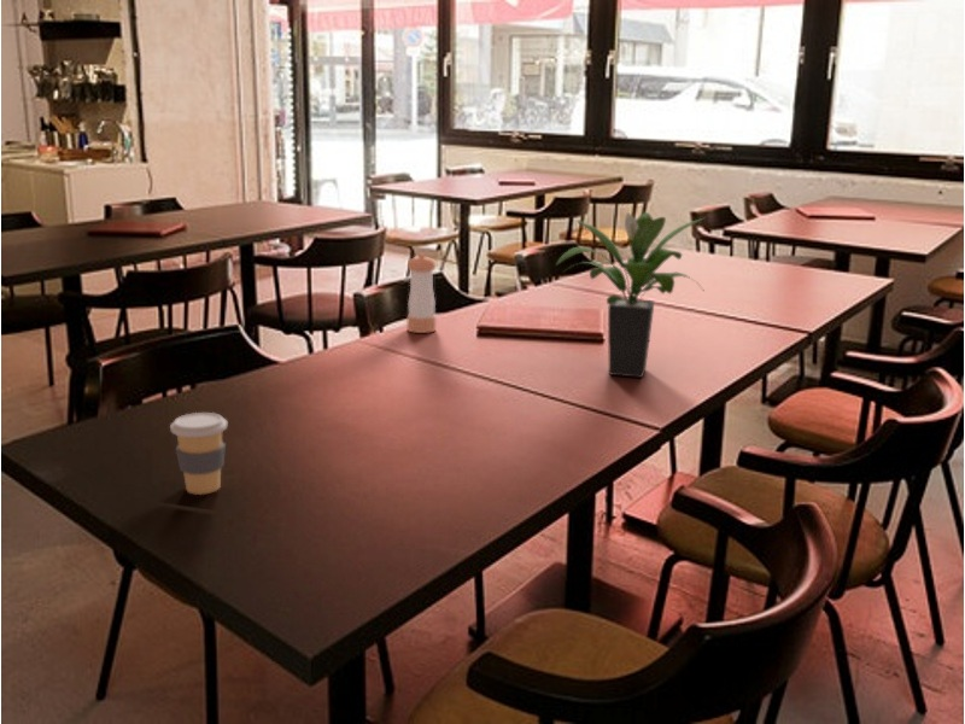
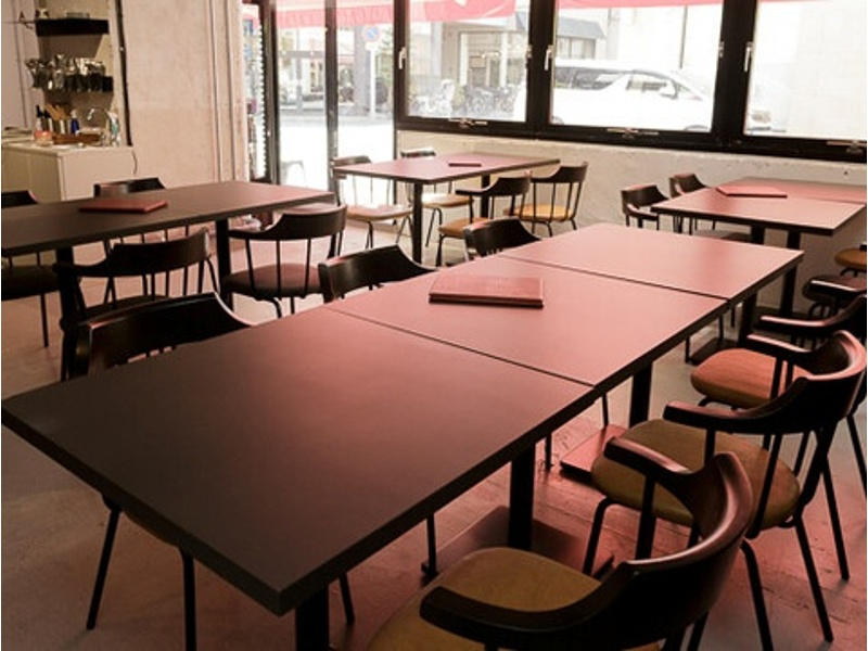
- pepper shaker [407,252,437,334]
- coffee cup [169,411,228,496]
- potted plant [555,211,706,379]
